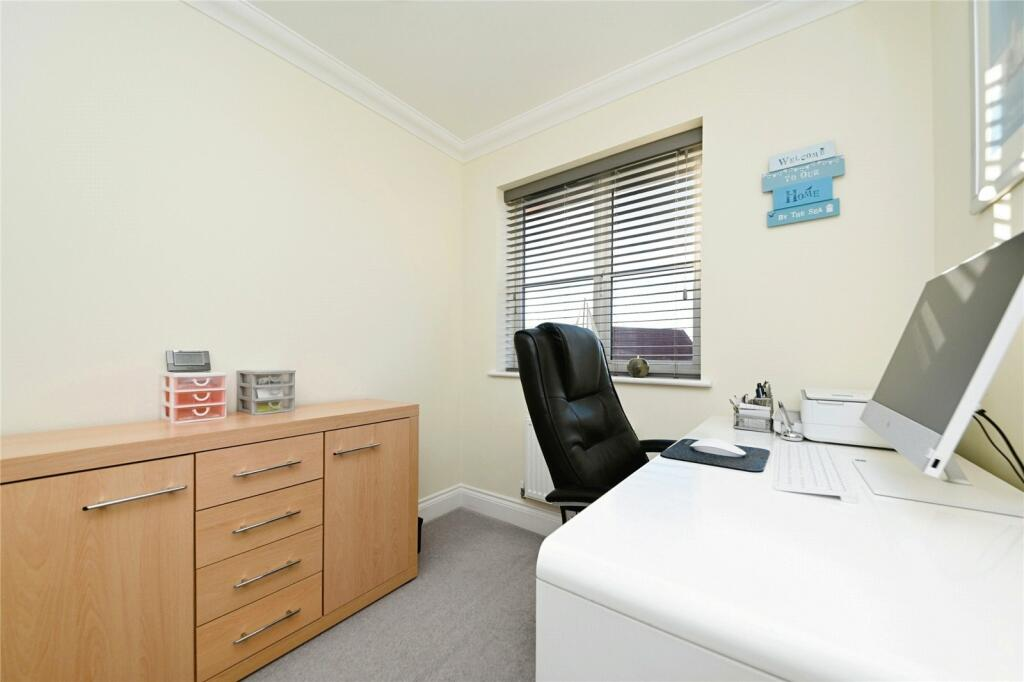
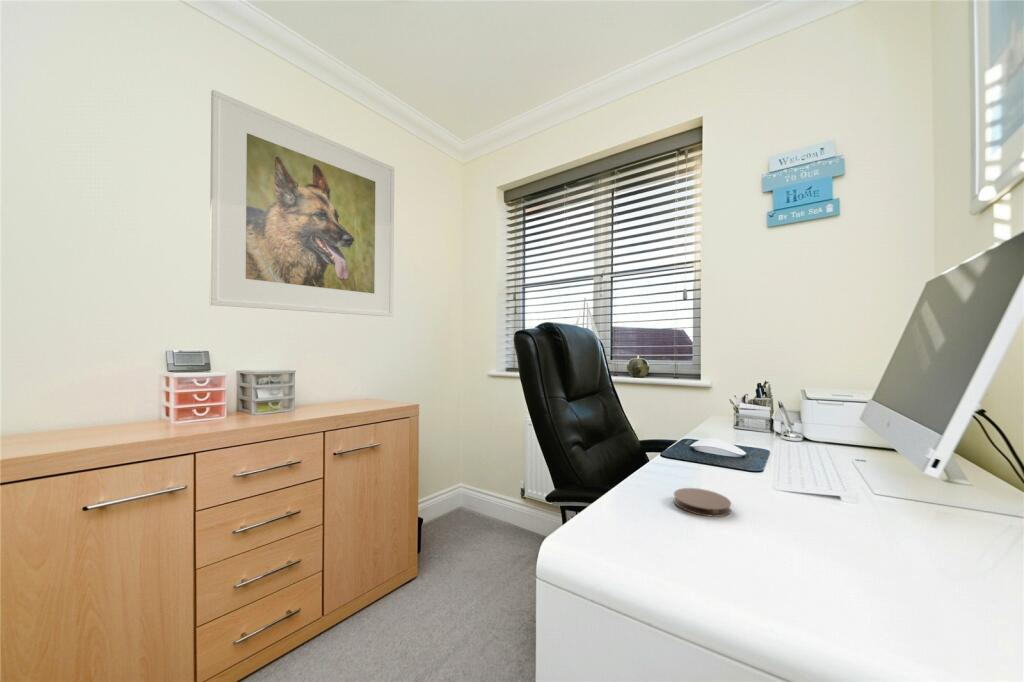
+ coaster [673,487,732,518]
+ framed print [208,89,396,318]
